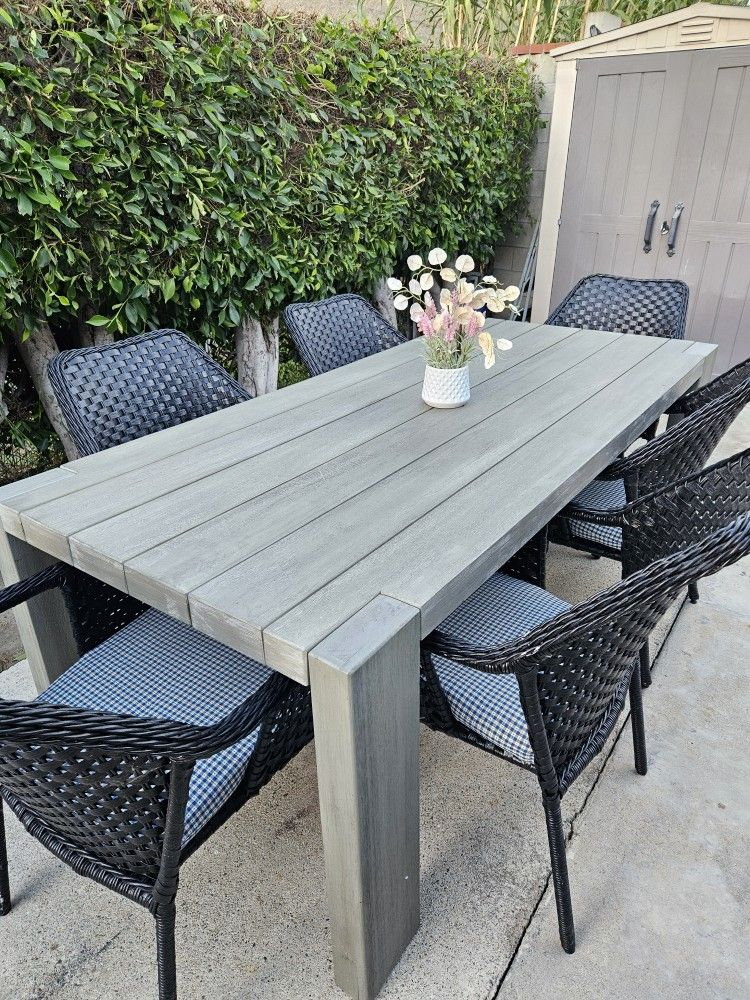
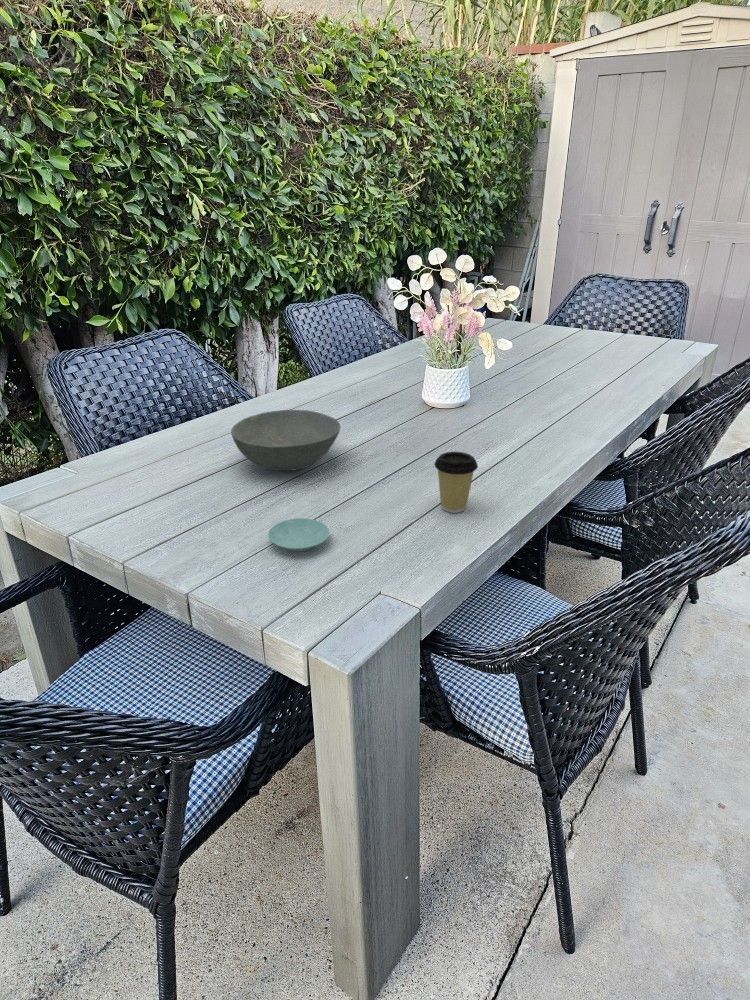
+ bowl [230,409,342,472]
+ saucer [267,517,330,552]
+ coffee cup [433,451,479,514]
